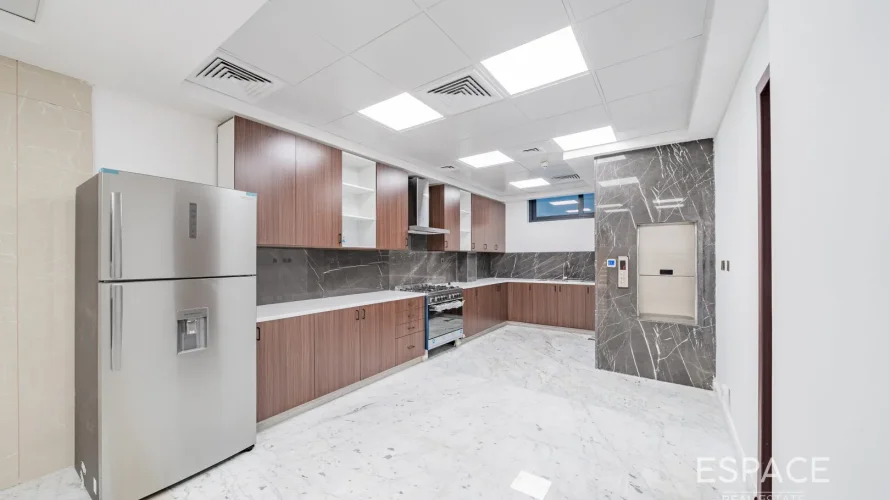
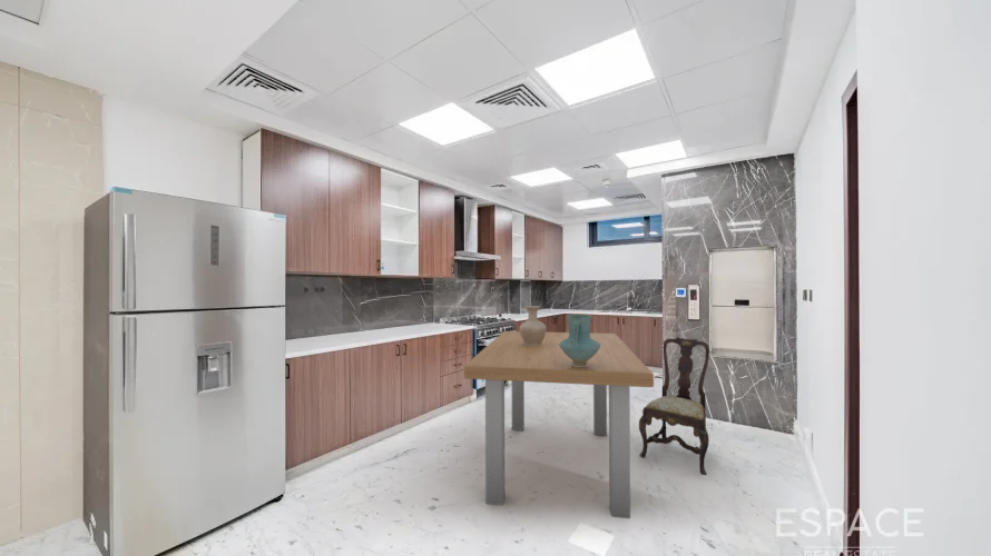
+ ceramic pitcher [559,314,600,367]
+ dining chair [638,336,710,476]
+ vase [519,305,548,346]
+ dining table [463,330,655,519]
